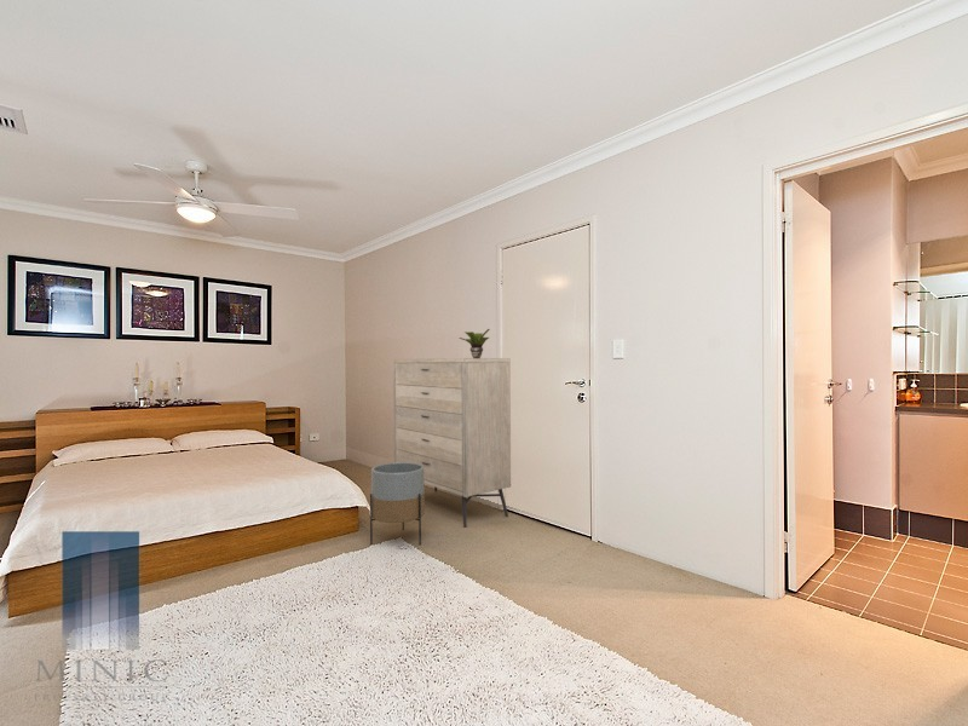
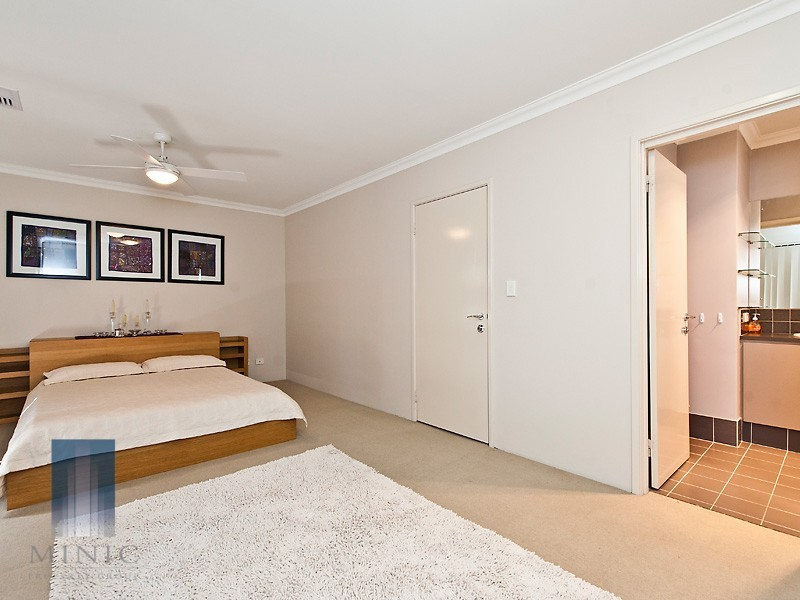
- dresser [392,357,512,529]
- planter [369,462,426,546]
- potted plant [457,328,491,358]
